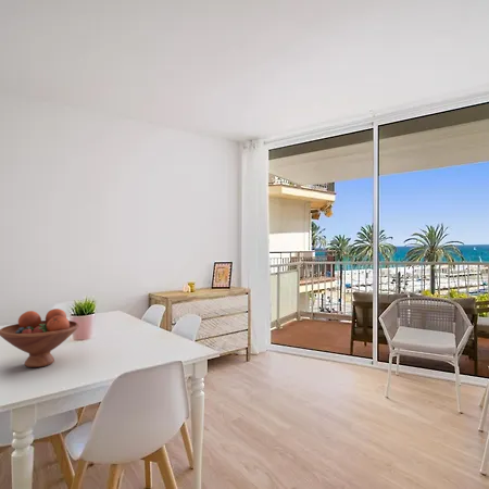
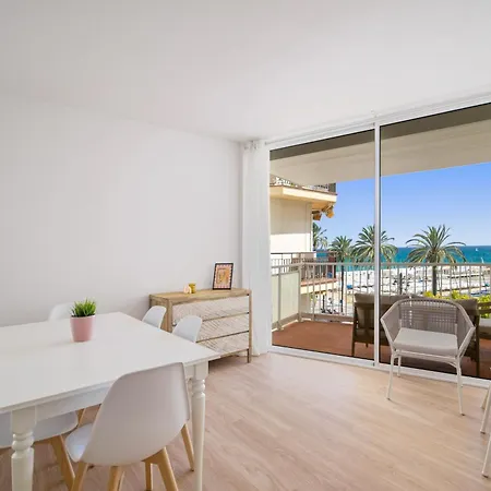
- fruit bowl [0,308,80,368]
